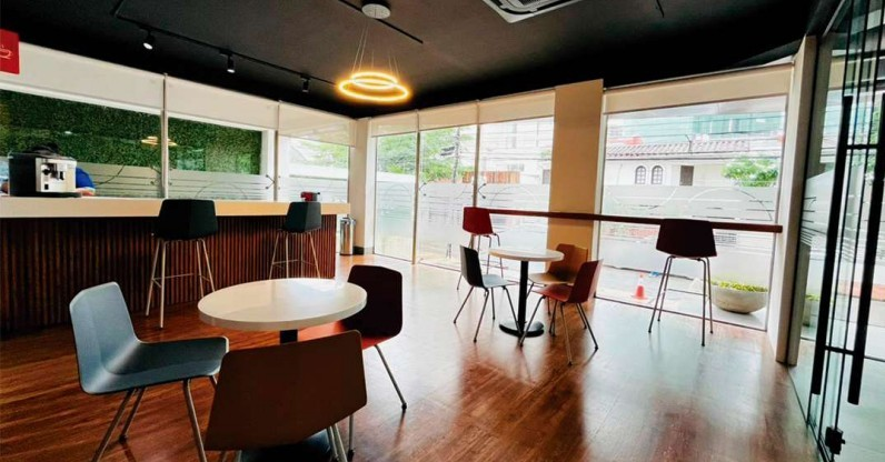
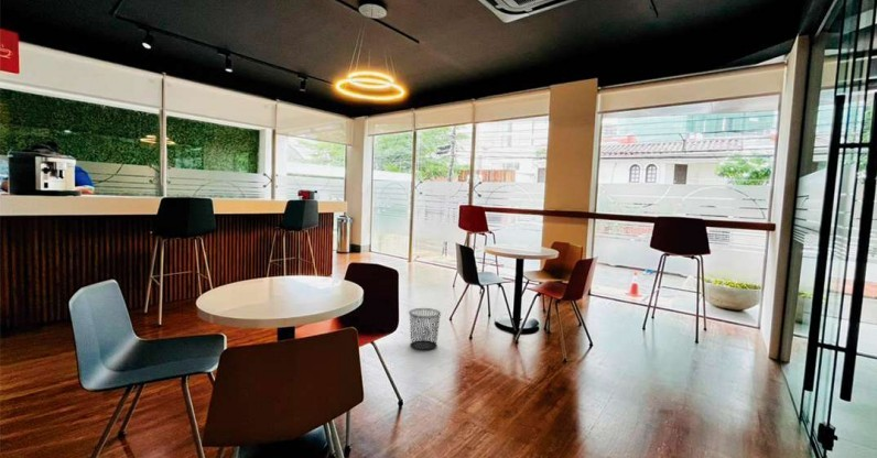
+ waste bin [408,307,442,352]
